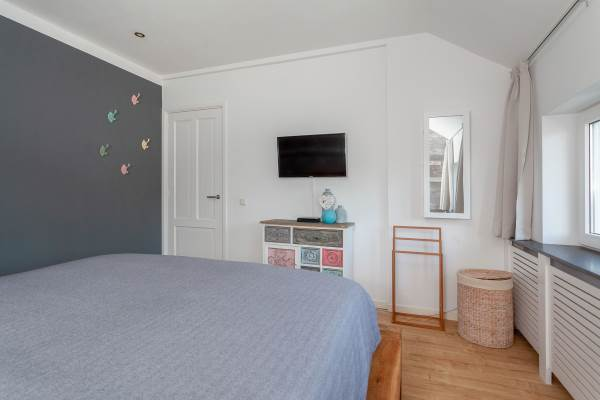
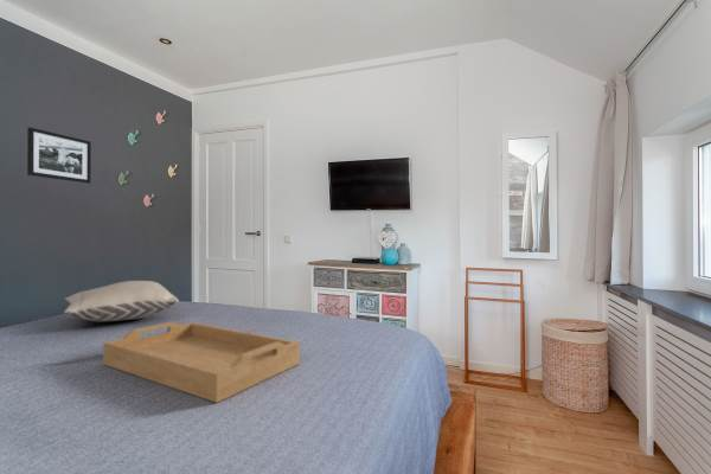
+ serving tray [102,320,301,404]
+ pillow [62,280,180,322]
+ picture frame [26,126,92,185]
